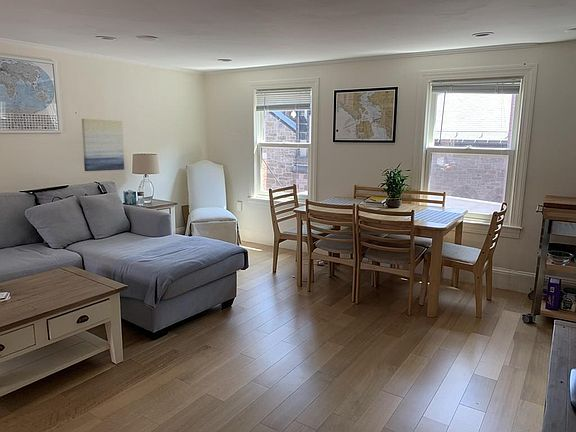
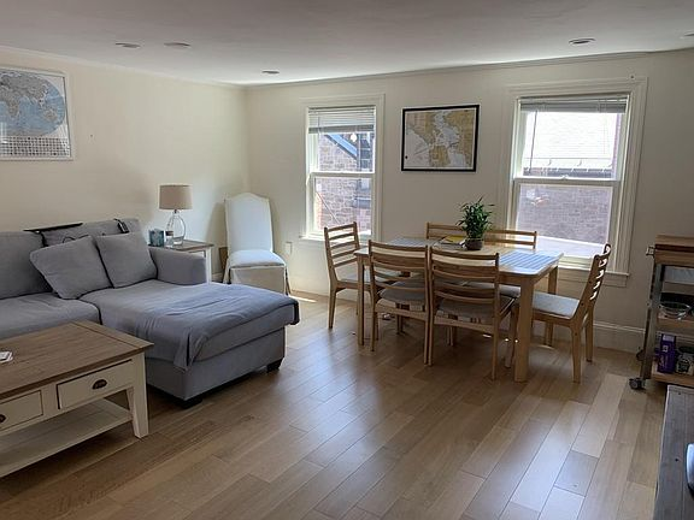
- wall art [81,118,125,172]
